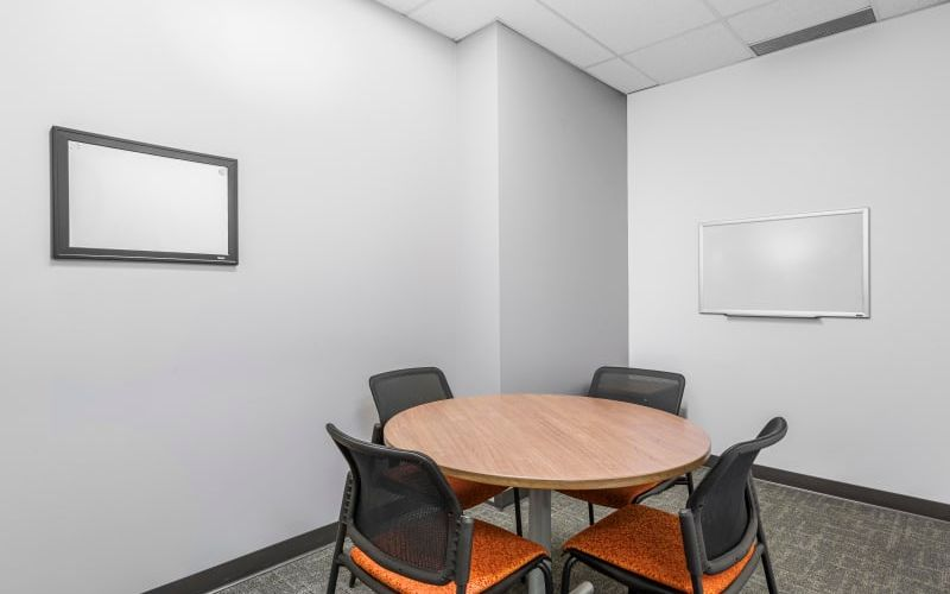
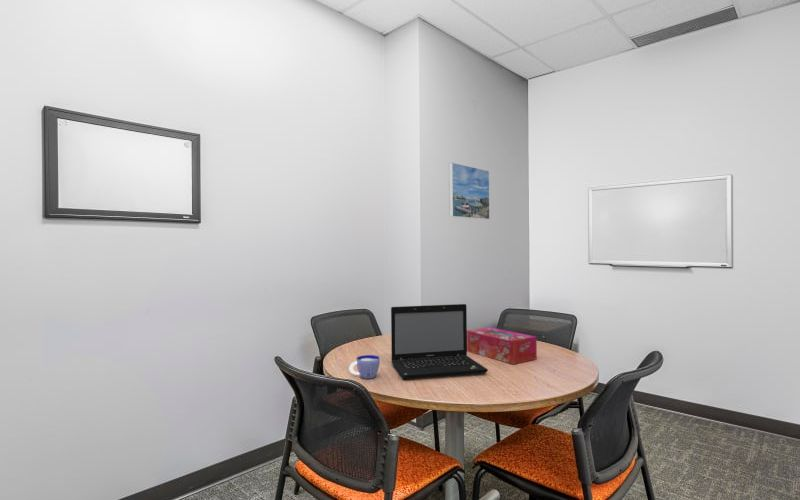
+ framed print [448,162,491,221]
+ cup [348,354,381,380]
+ tissue box [467,326,538,365]
+ laptop [390,303,489,380]
